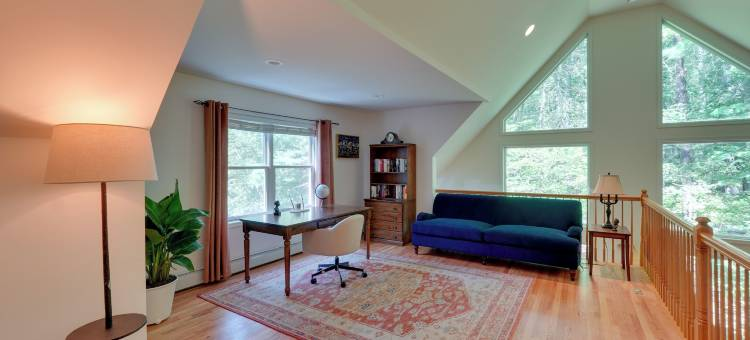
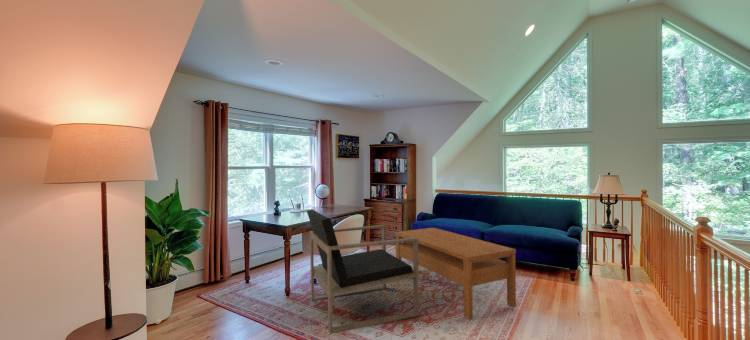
+ coffee table [394,227,517,321]
+ armchair [306,208,420,335]
